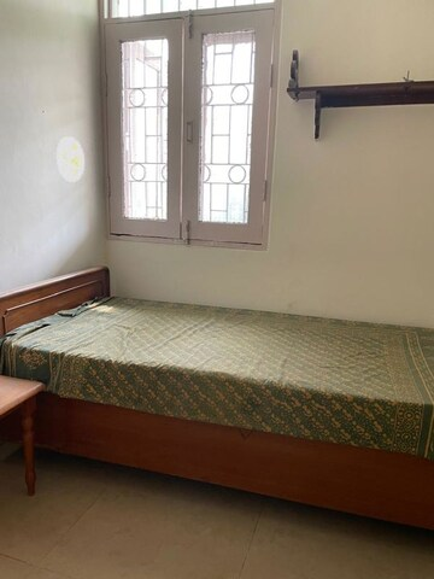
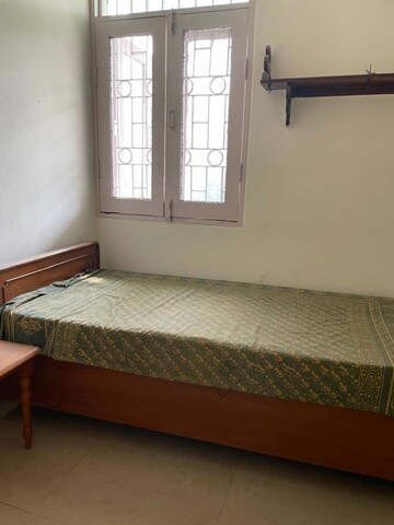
- decorative plate [55,135,86,183]
